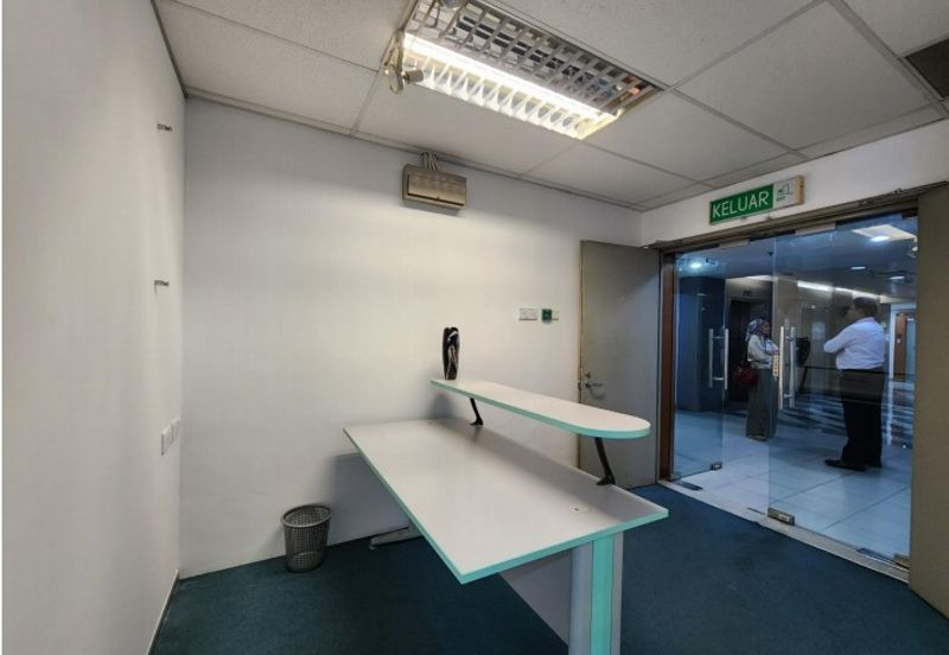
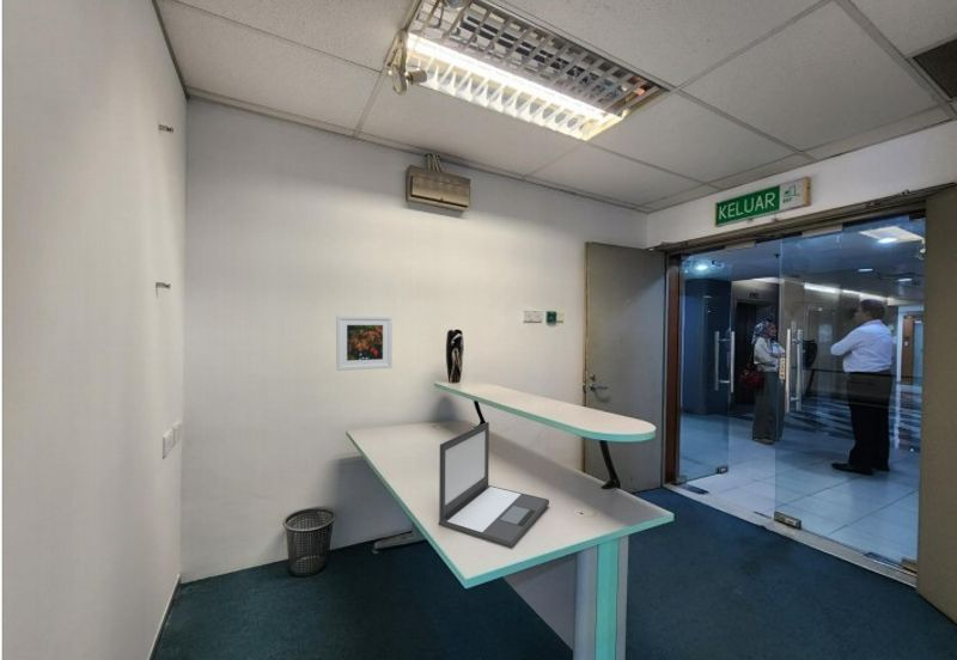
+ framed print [335,314,394,372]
+ laptop [438,421,550,549]
